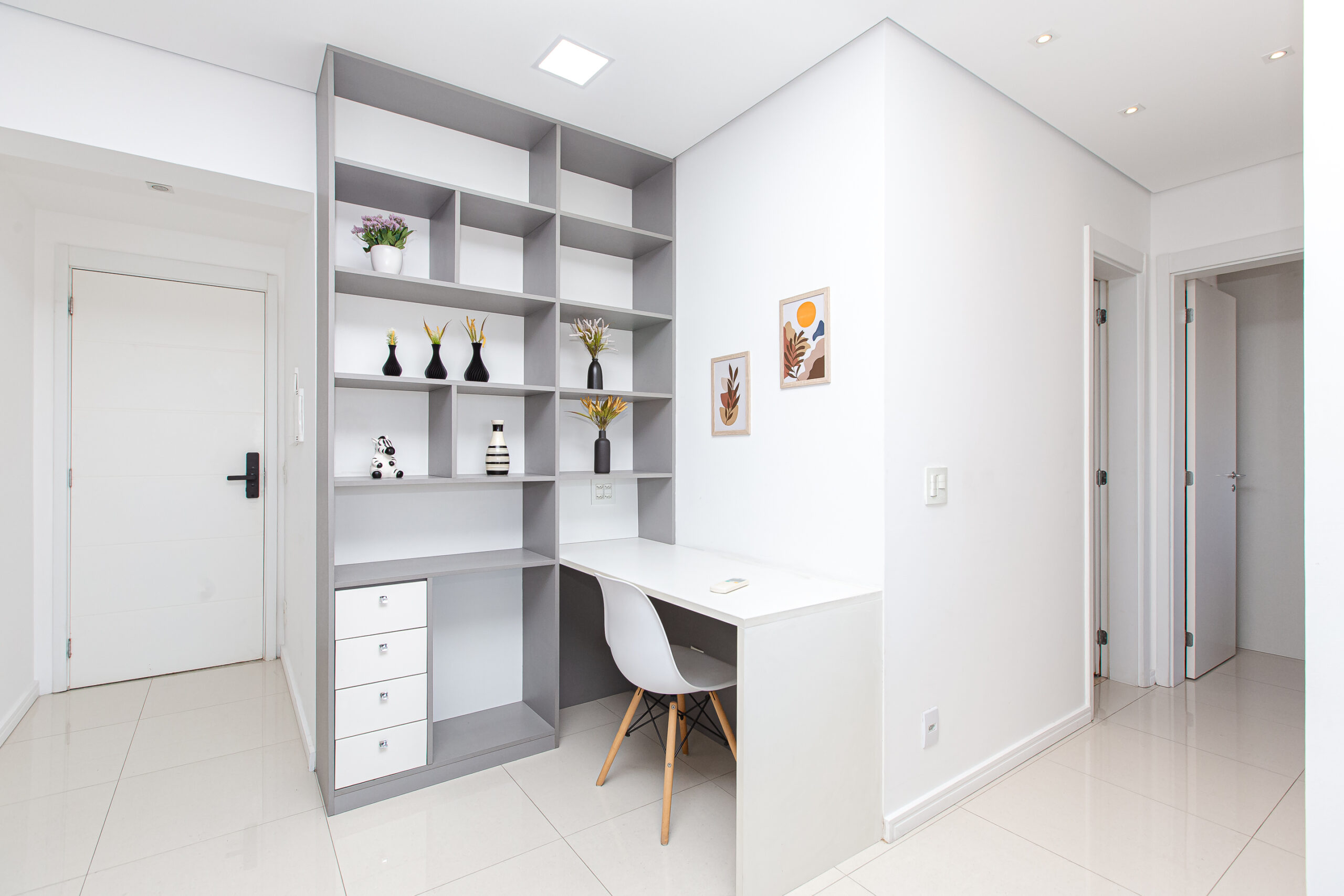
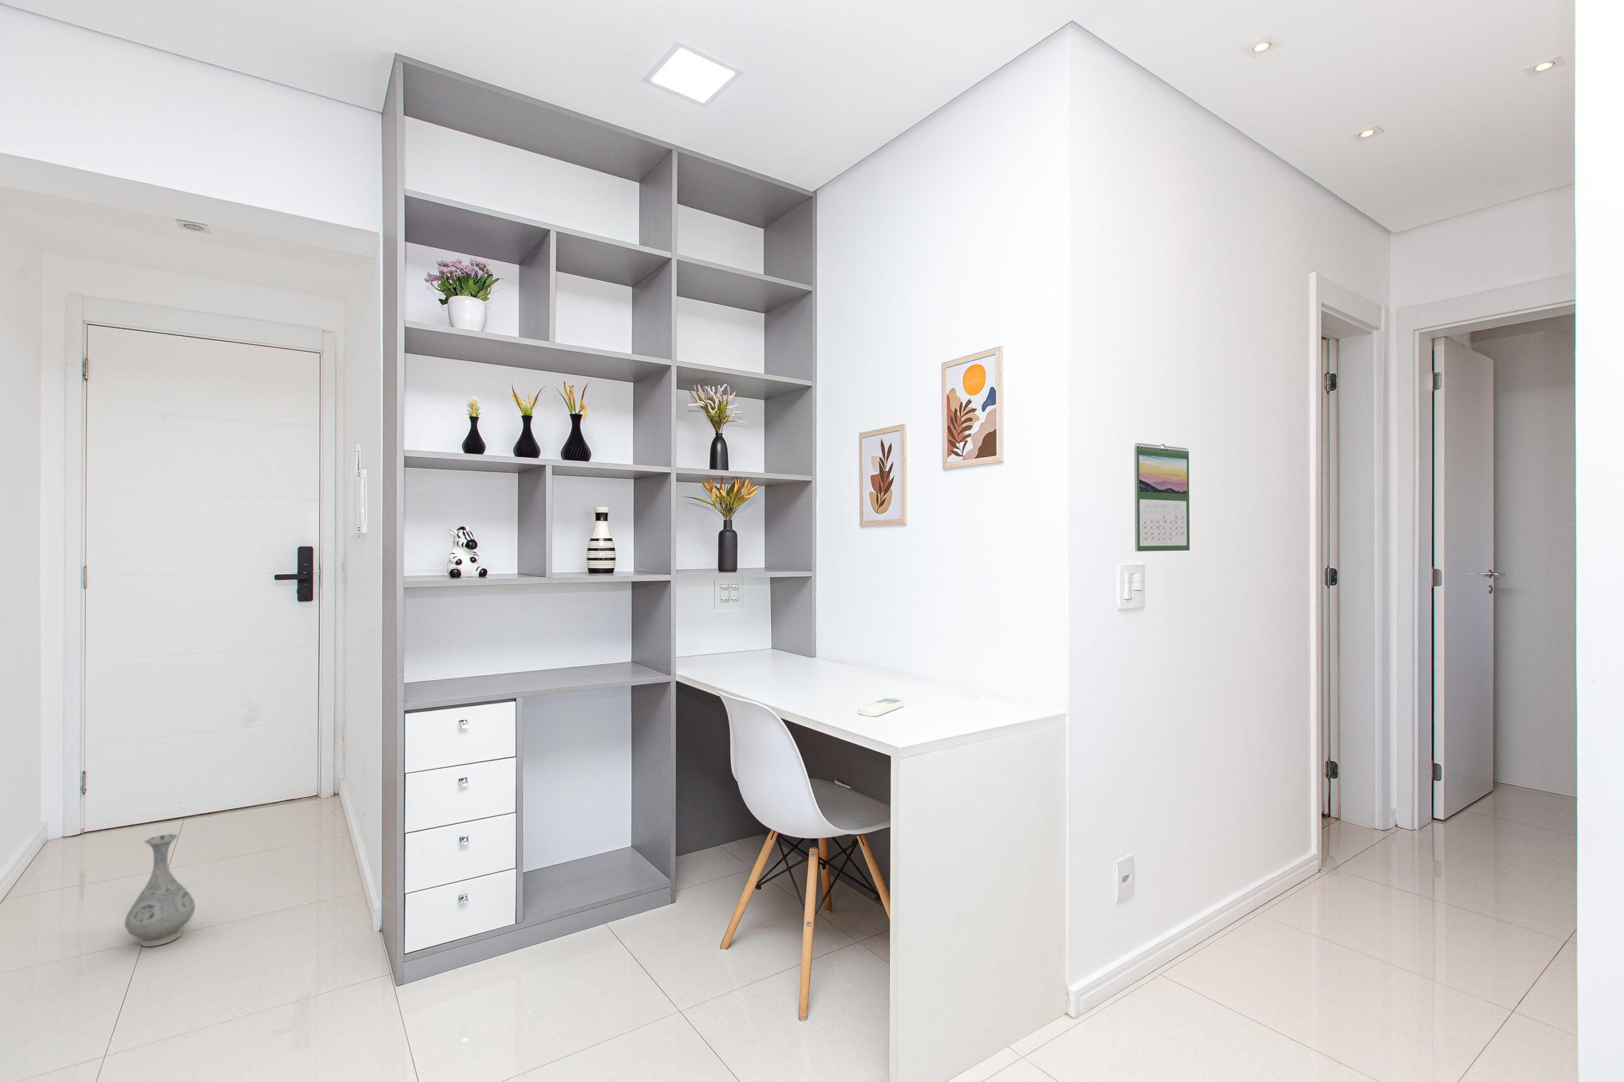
+ calendar [1133,442,1190,552]
+ vase [124,833,196,948]
